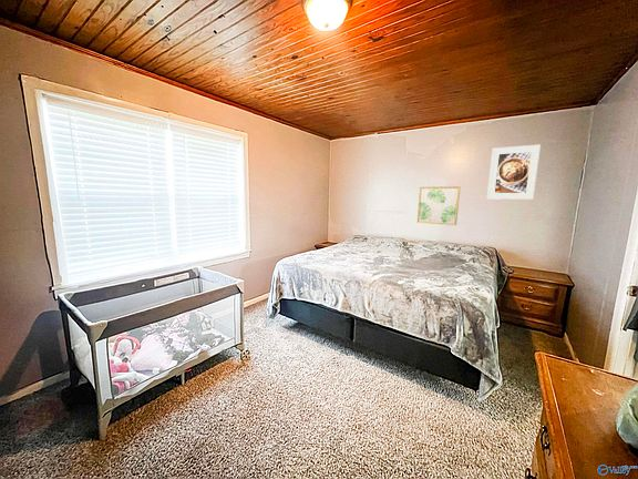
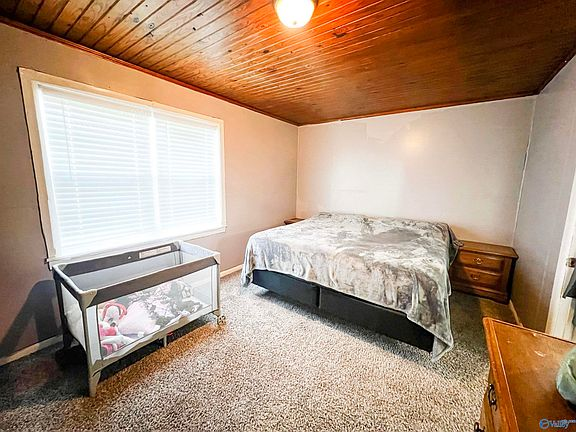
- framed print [486,143,542,201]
- wall art [416,185,461,226]
